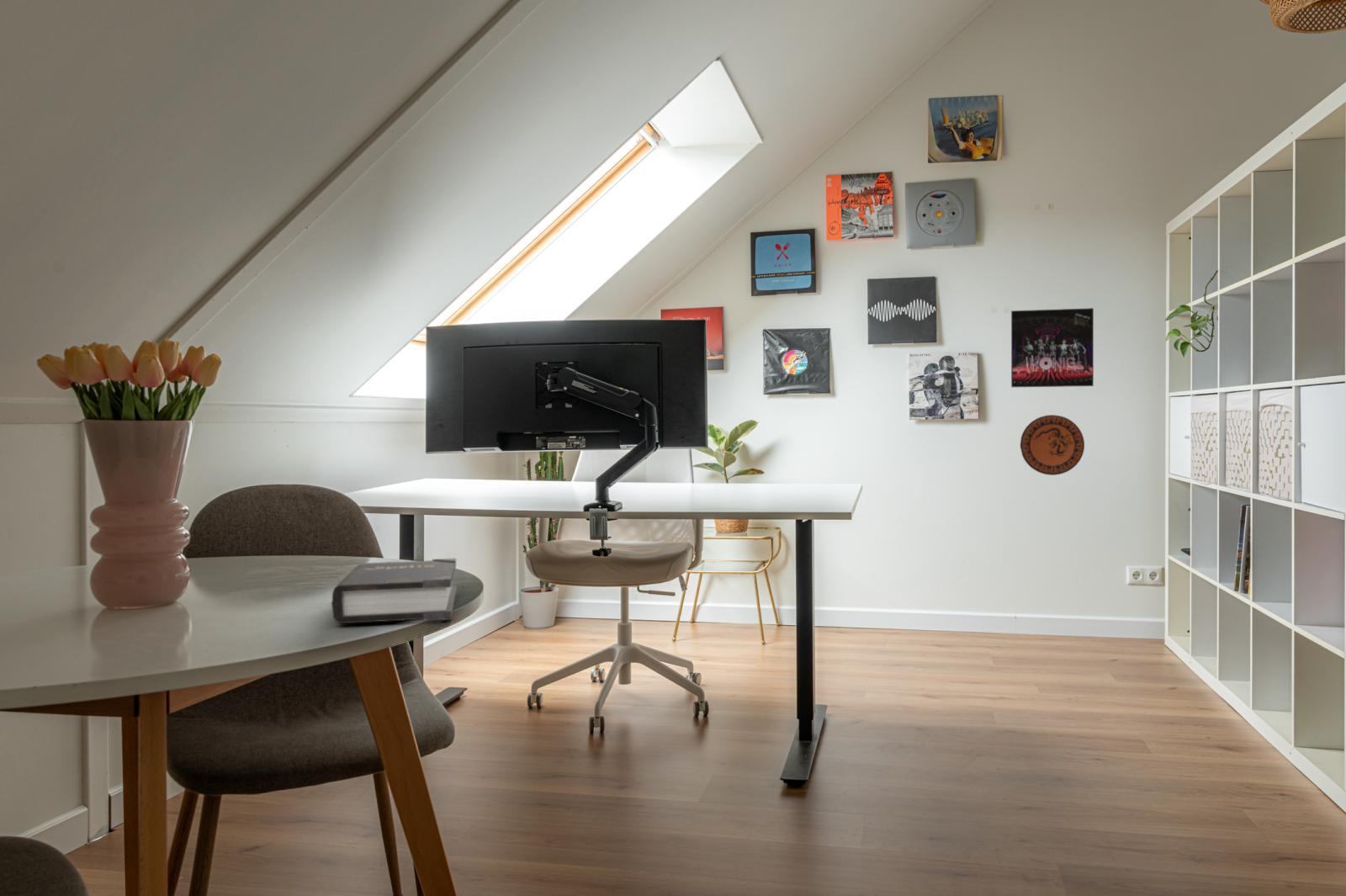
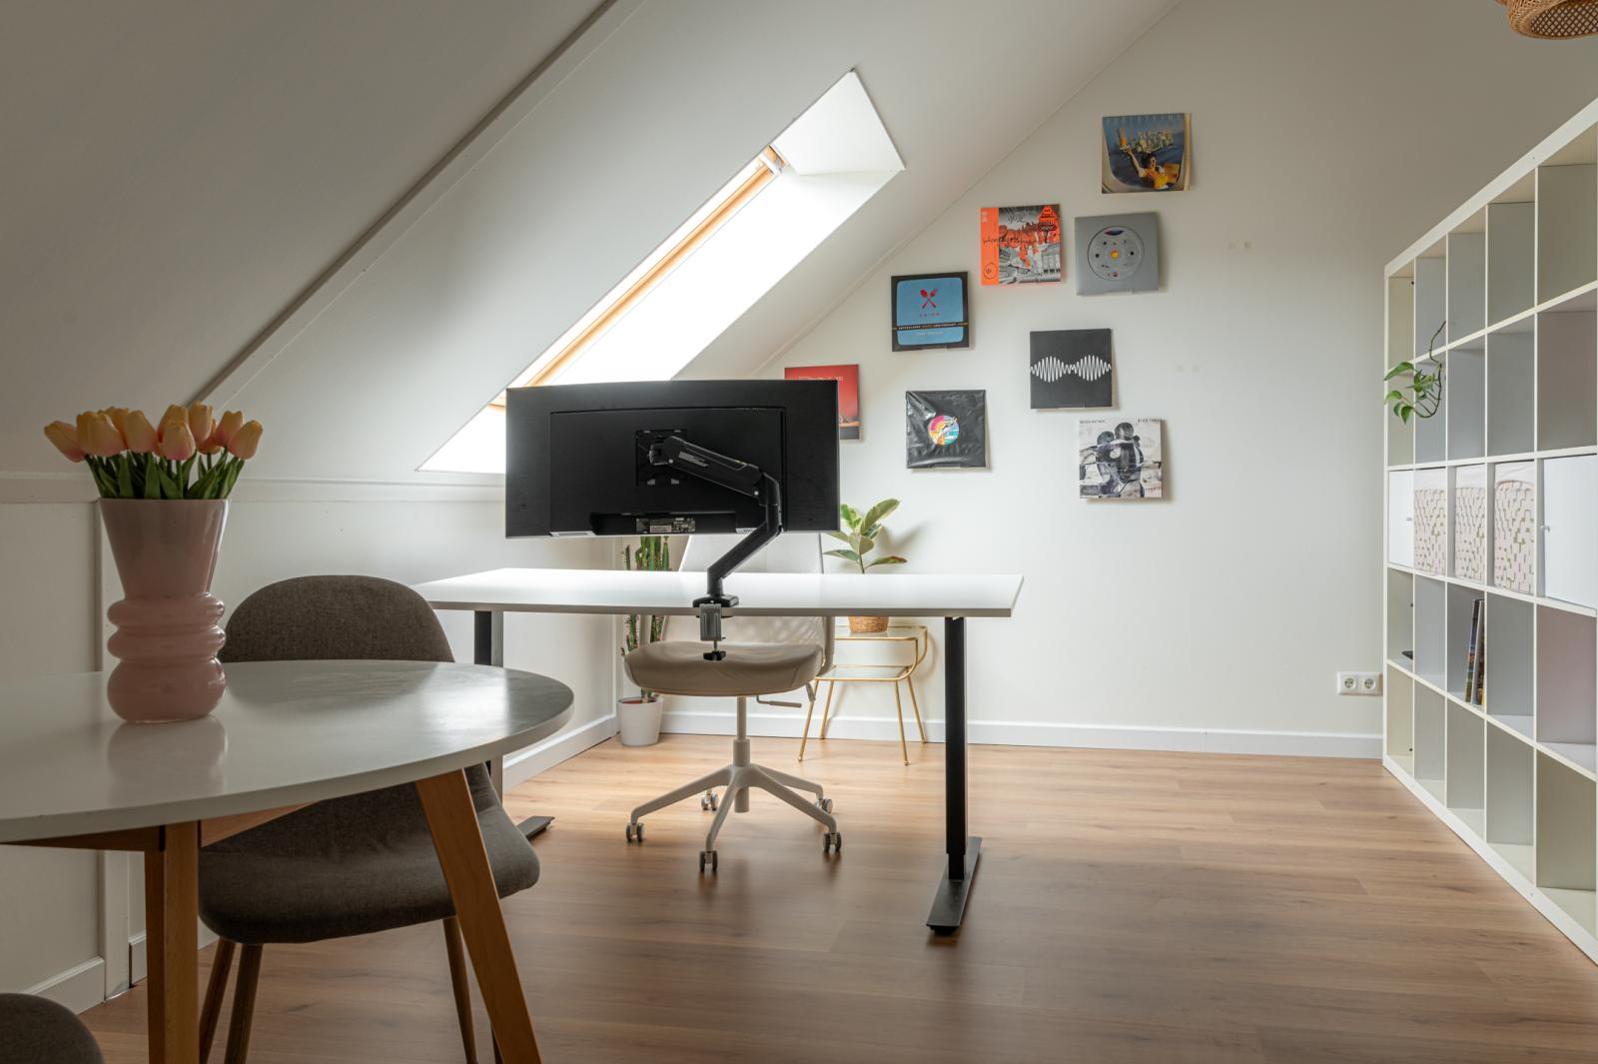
- hardback book [331,558,458,624]
- album cover [1010,307,1094,388]
- decorative plate [1020,414,1085,476]
